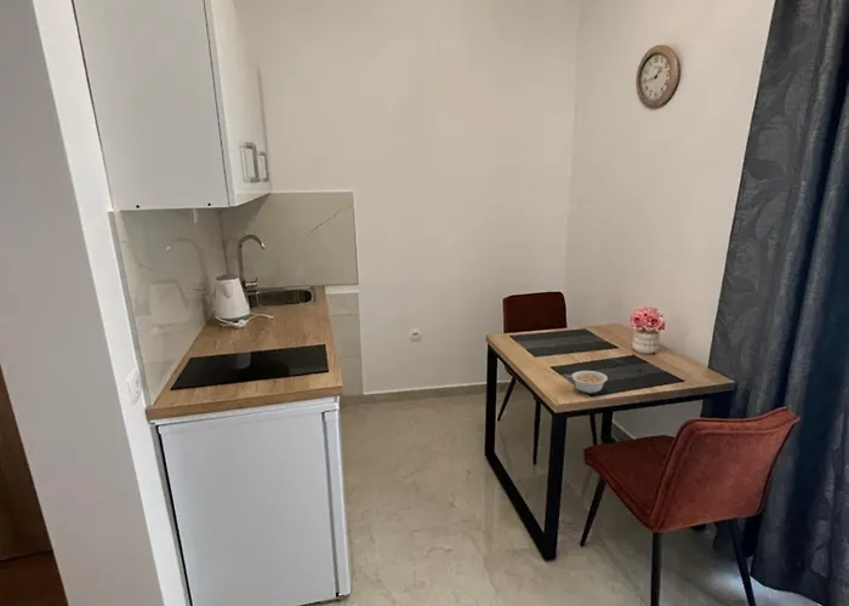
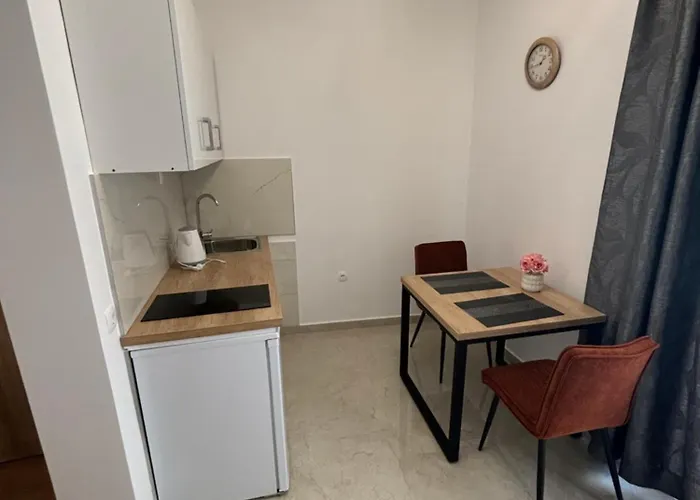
- legume [564,370,609,394]
